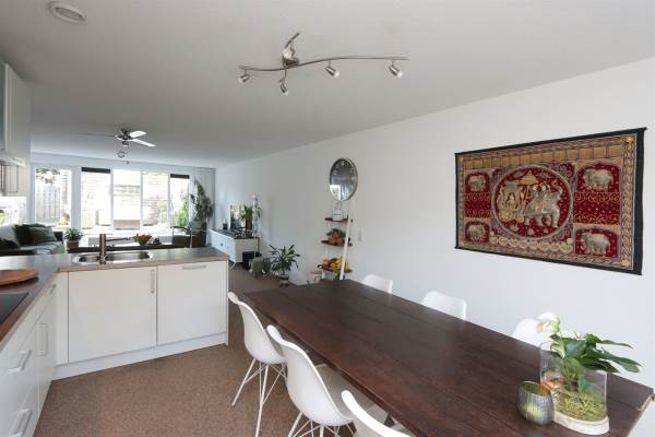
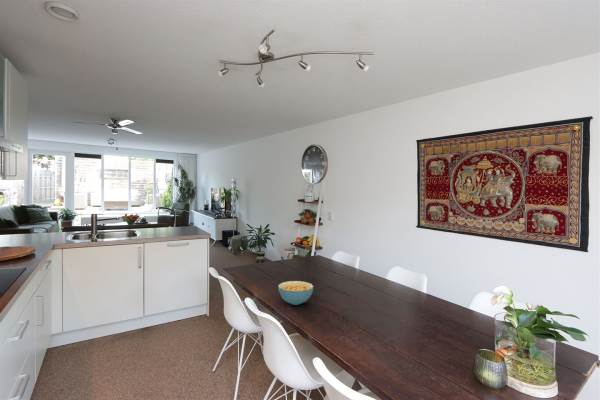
+ cereal bowl [277,280,314,306]
